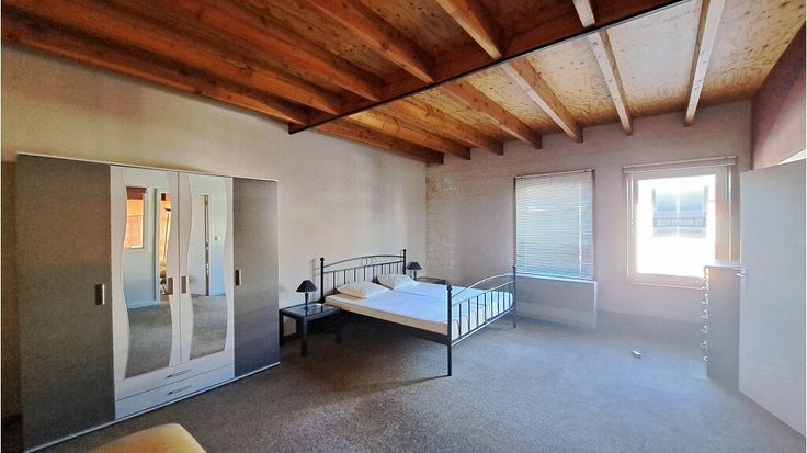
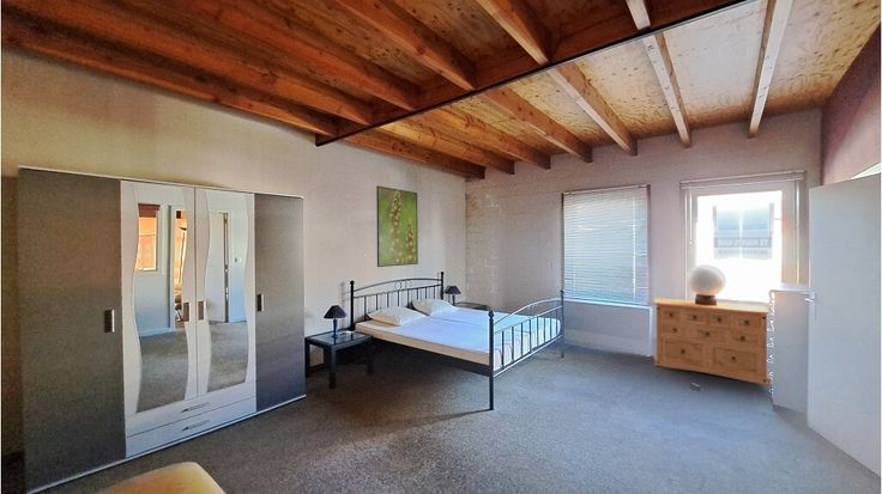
+ dresser [652,297,772,386]
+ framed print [375,185,419,268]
+ table lamp [685,263,727,306]
